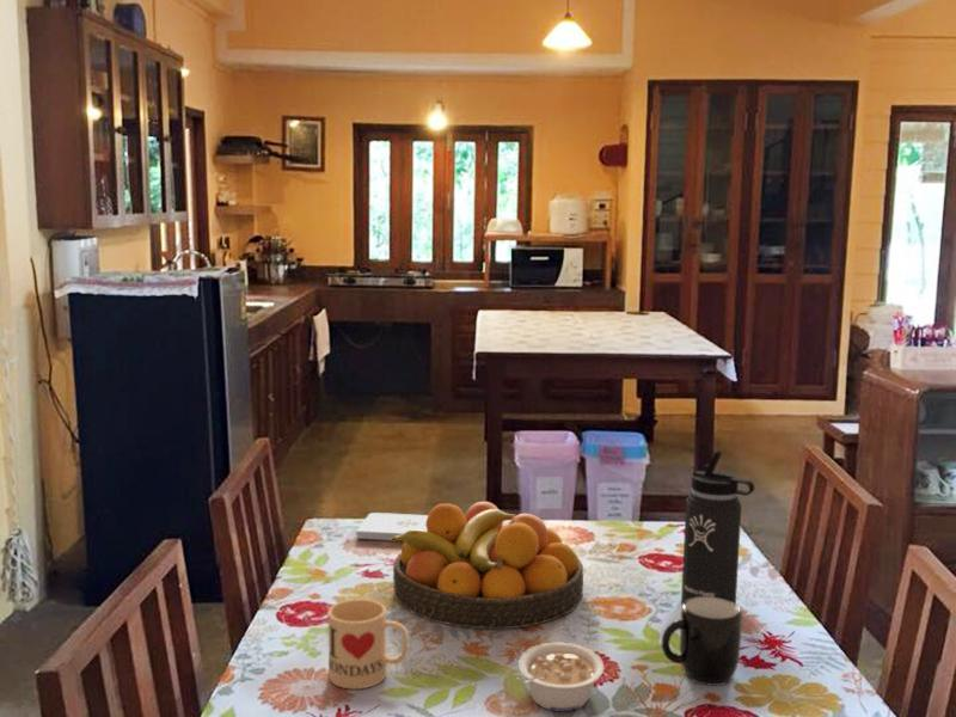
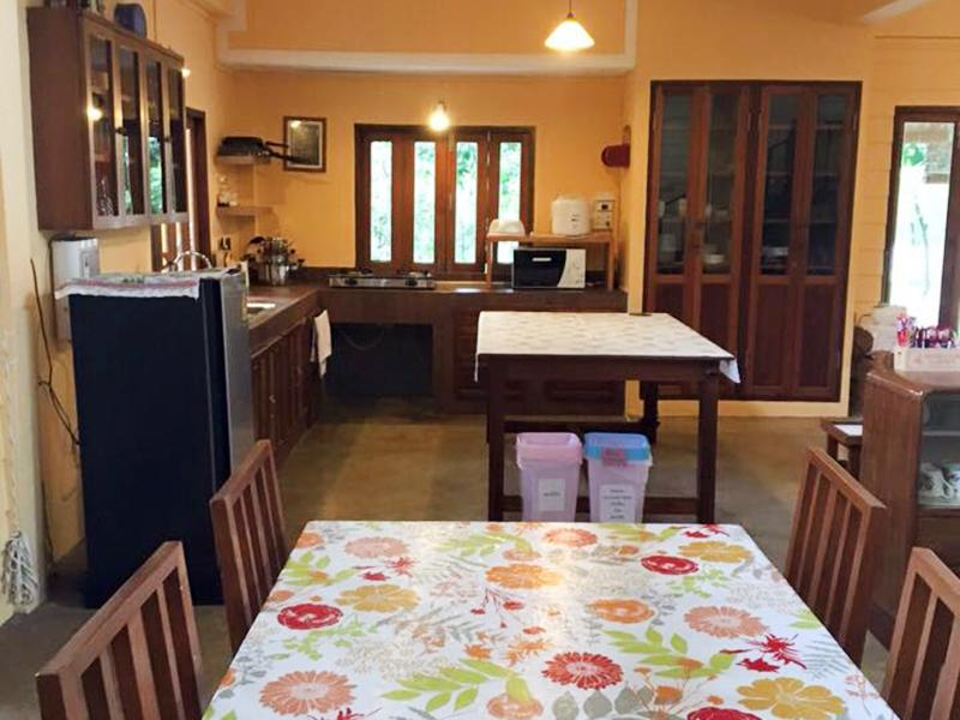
- fruit bowl [388,501,584,630]
- legume [516,642,606,712]
- mug [327,598,409,690]
- notepad [355,511,428,543]
- thermos bottle [680,451,755,606]
- mug [661,596,743,687]
